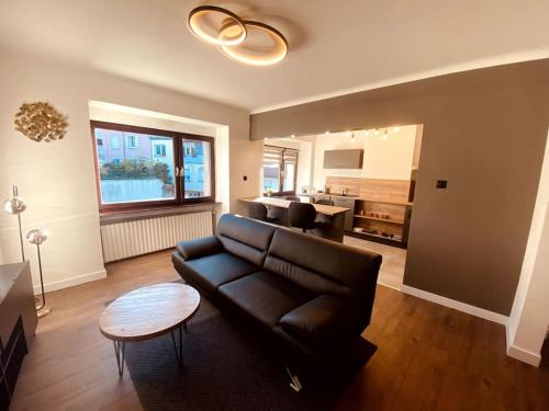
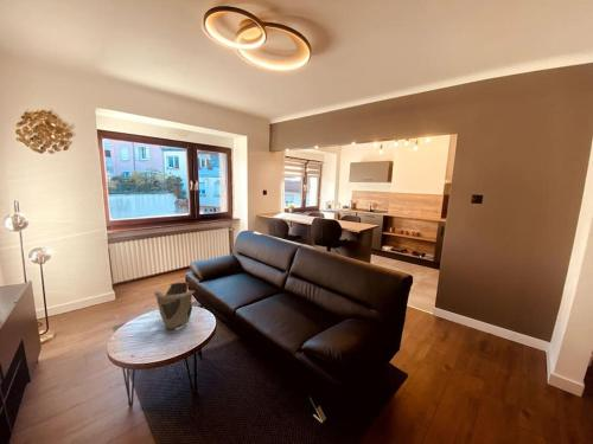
+ decorative bowl [153,282,196,330]
